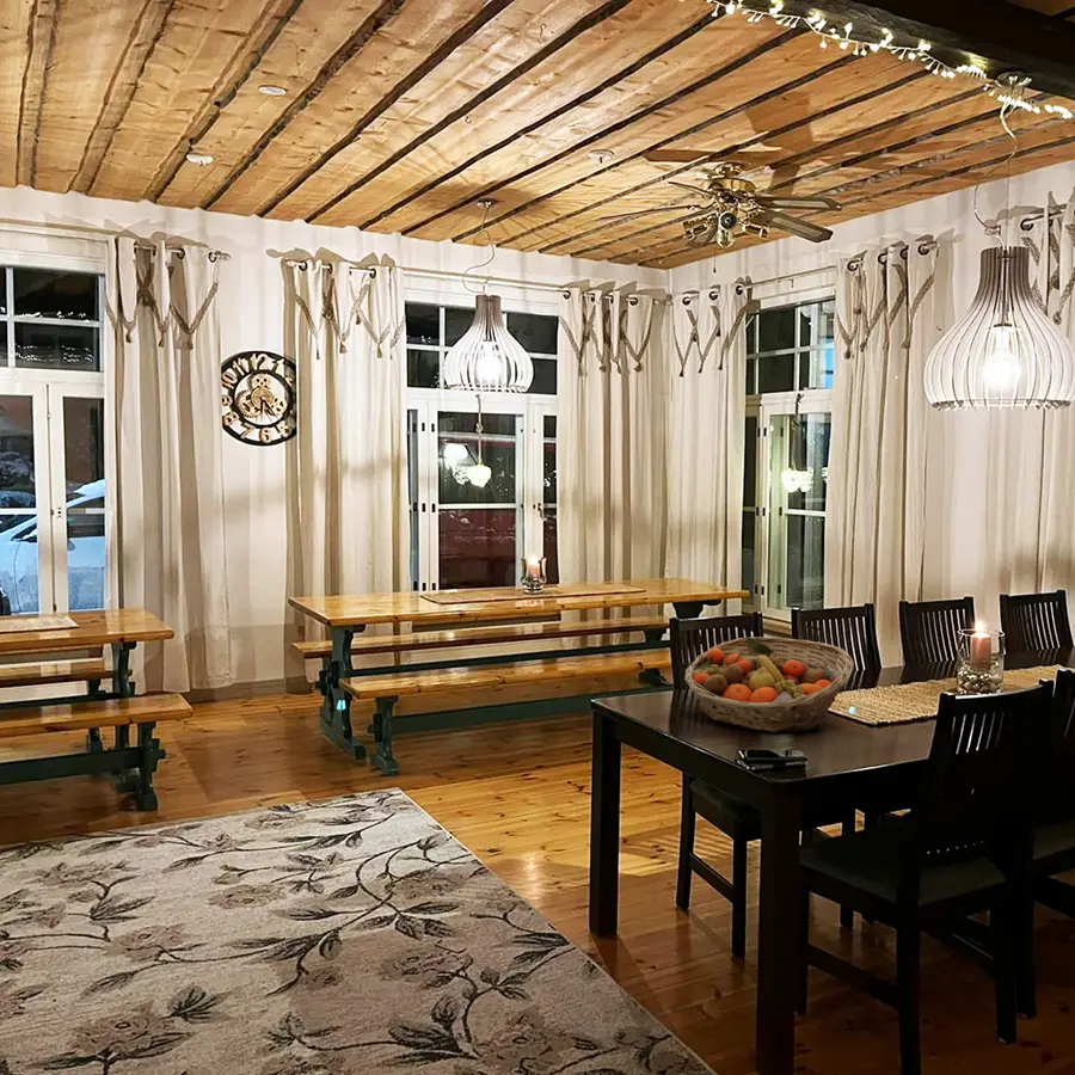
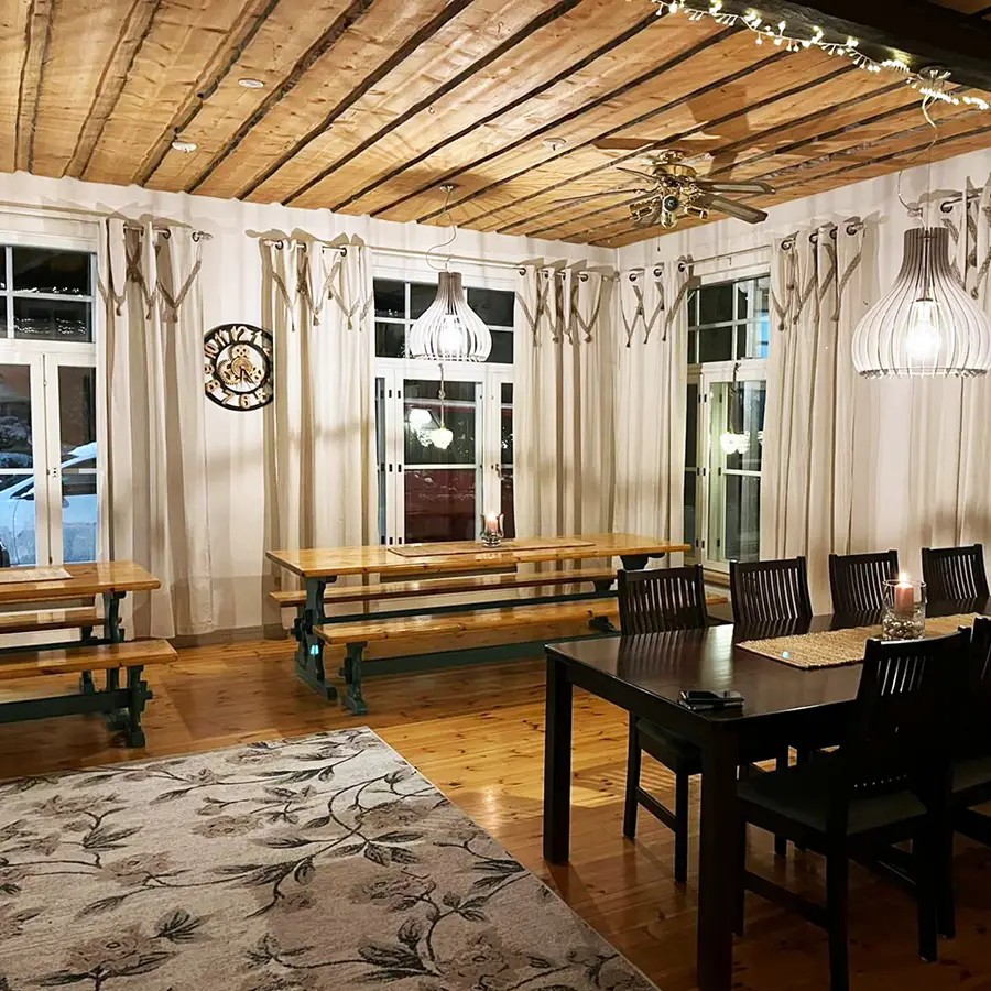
- fruit basket [683,635,855,733]
